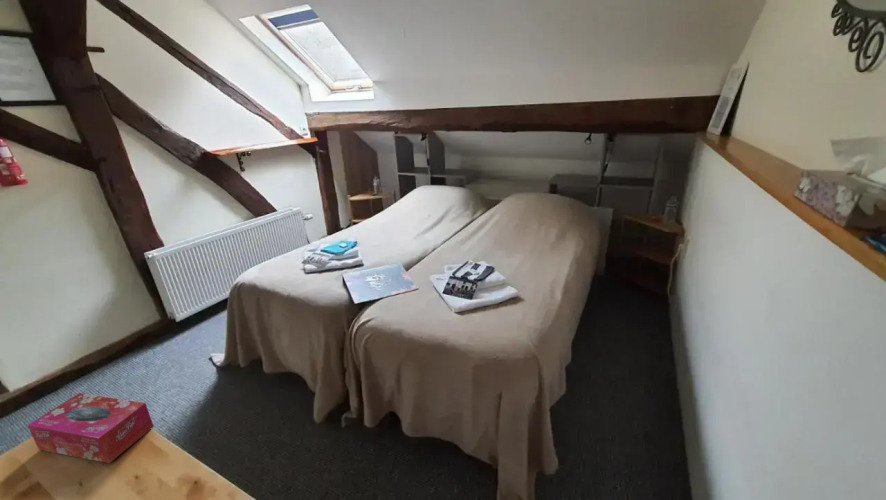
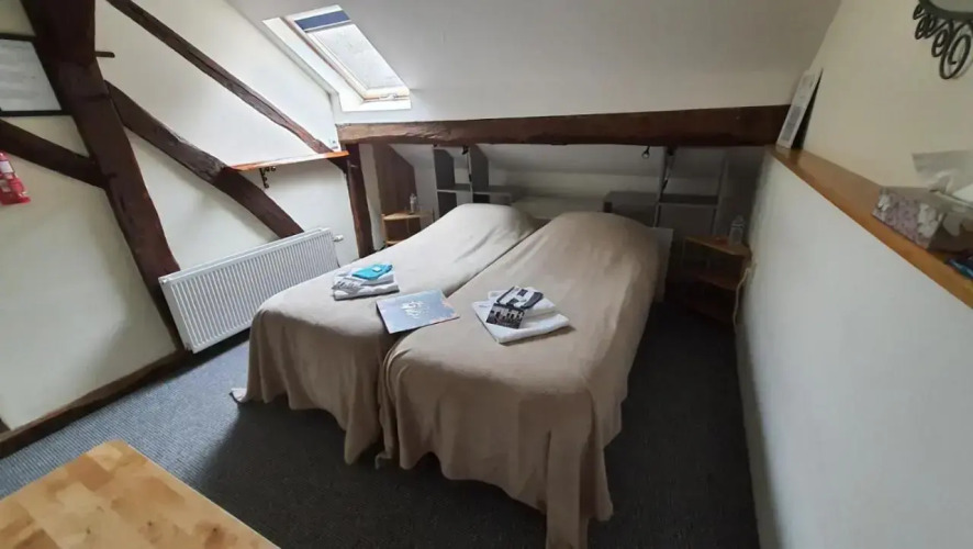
- tissue box [26,392,155,464]
